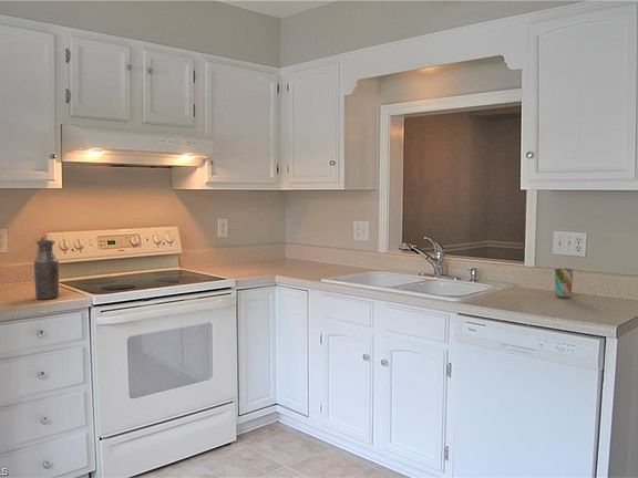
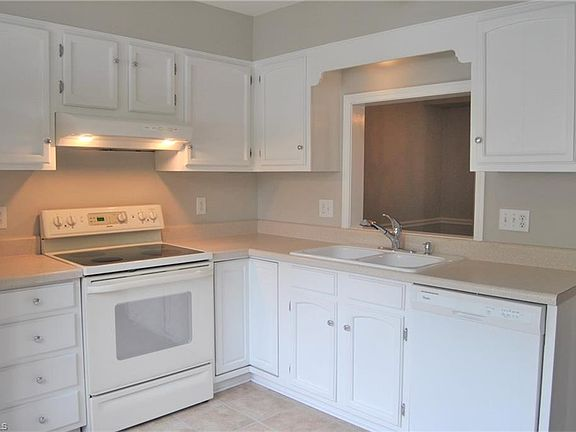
- cup [554,268,574,299]
- bottle [33,239,60,300]
